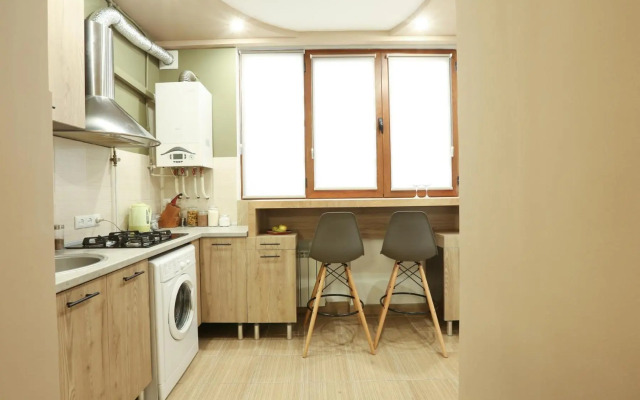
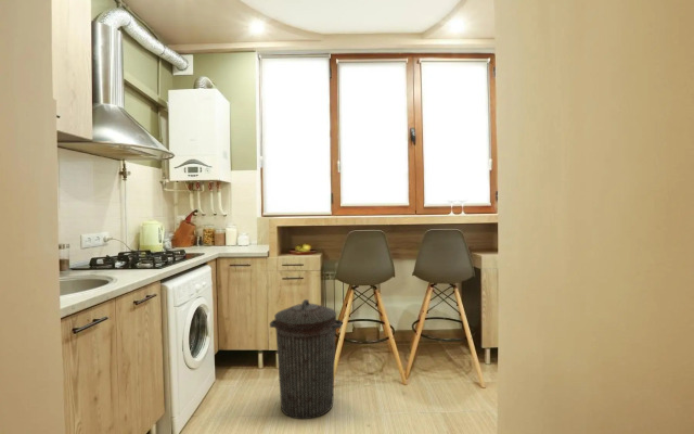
+ trash can [269,298,343,420]
